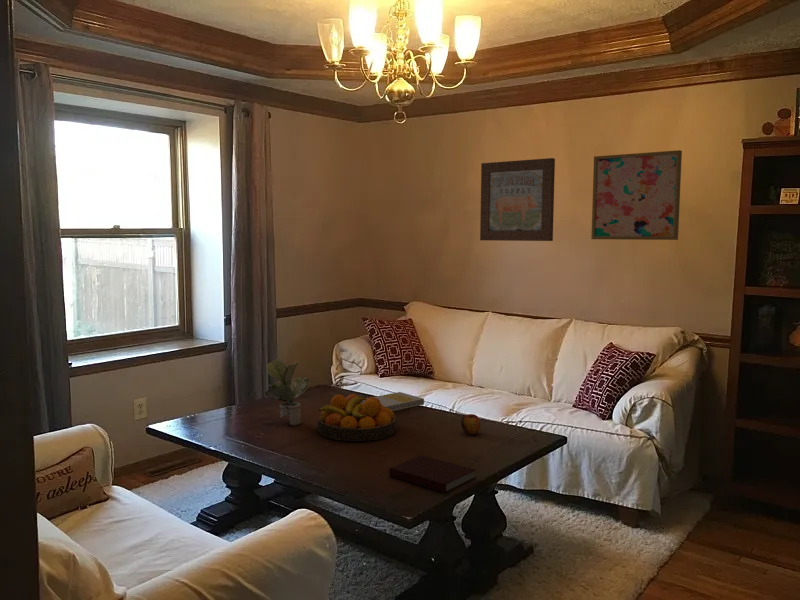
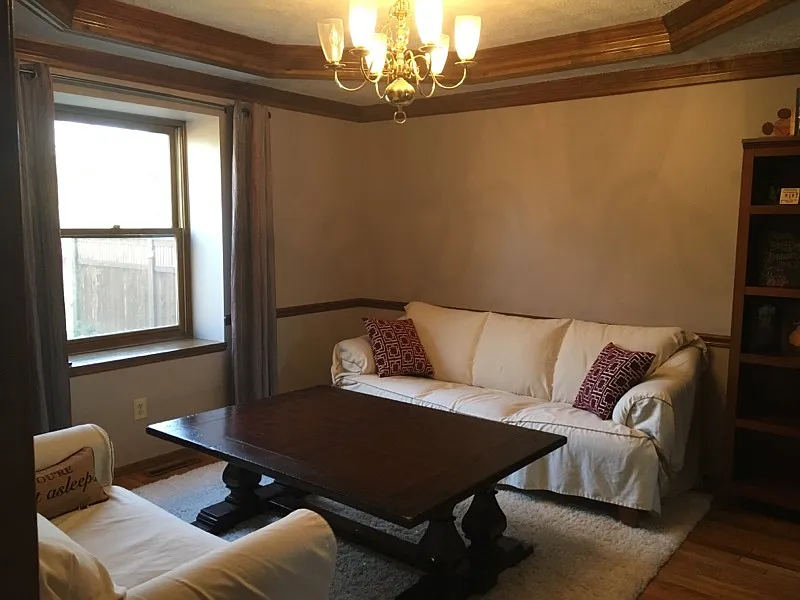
- wall art [479,157,556,242]
- book [361,391,425,412]
- fruit bowl [317,393,398,442]
- wall art [590,149,683,241]
- notebook [388,454,477,494]
- potted plant [264,358,312,426]
- apple [460,413,481,436]
